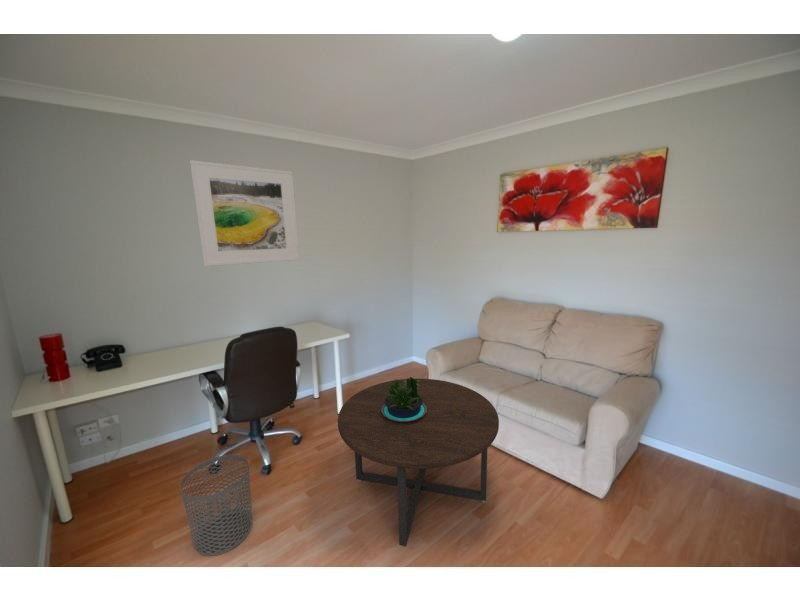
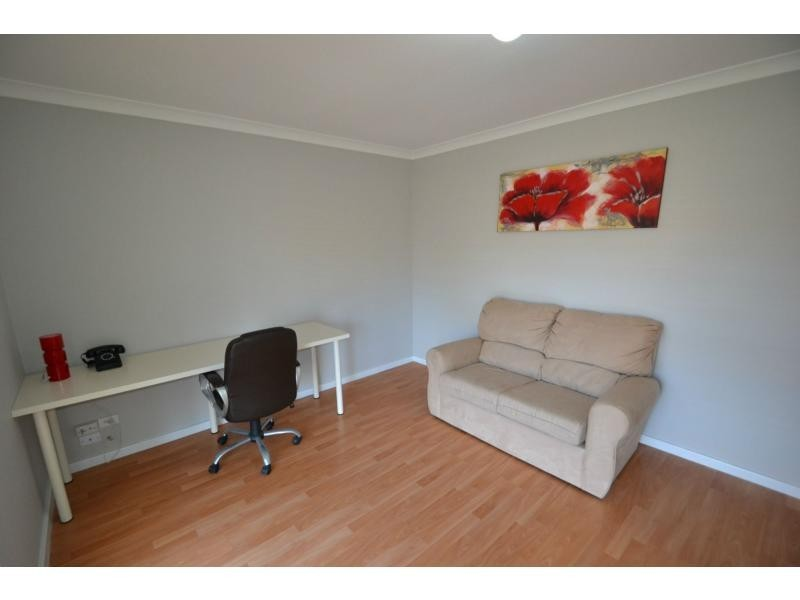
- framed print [189,159,300,267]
- potted plant [381,376,427,422]
- waste bin [180,454,253,557]
- coffee table [337,378,500,547]
